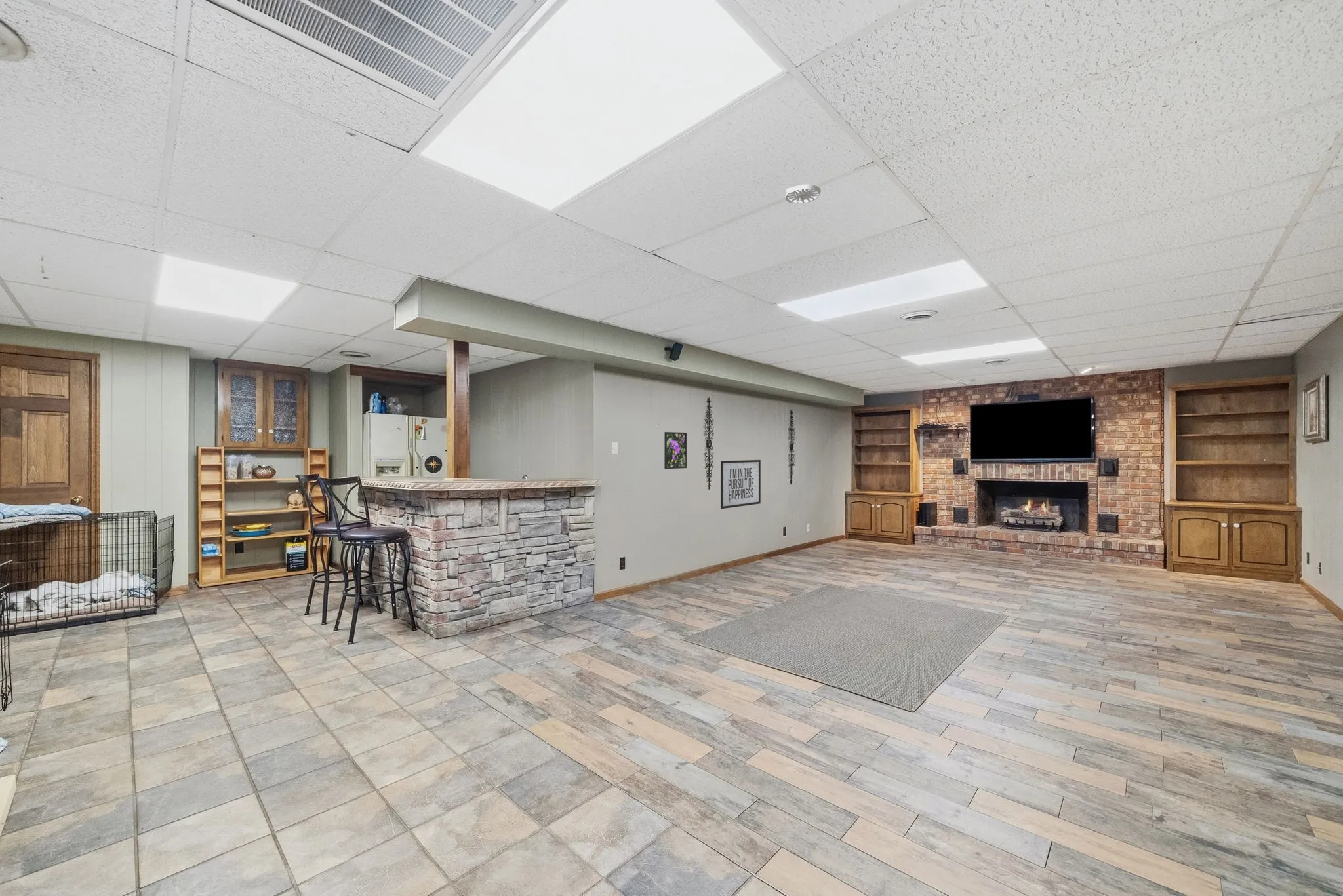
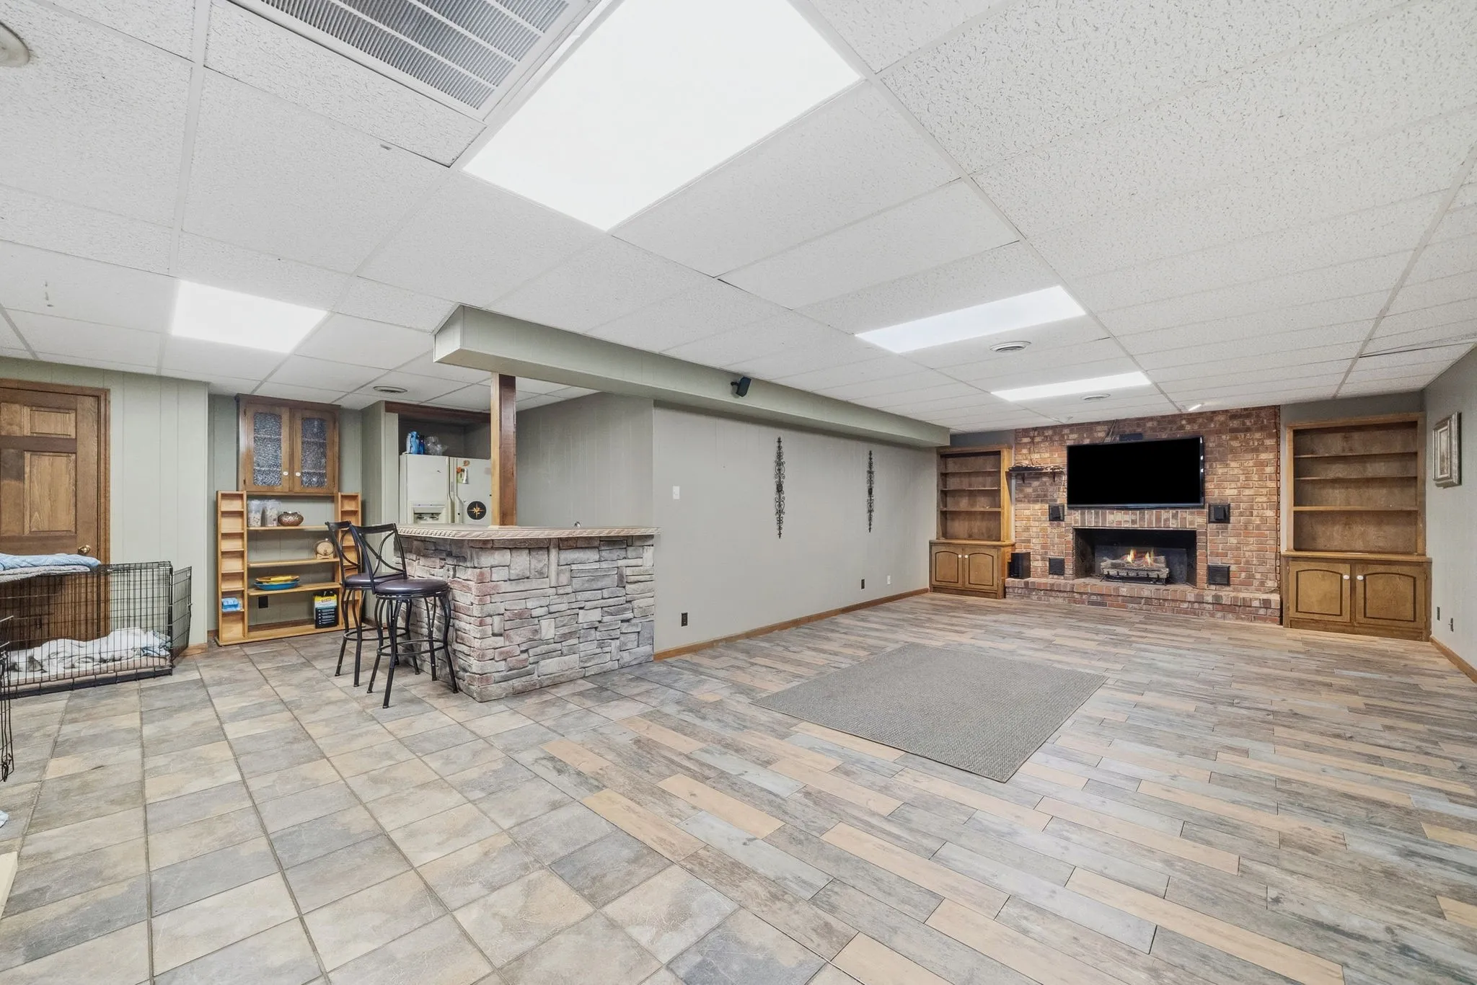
- mirror [720,459,761,509]
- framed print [664,431,687,470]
- smoke detector [785,184,822,204]
